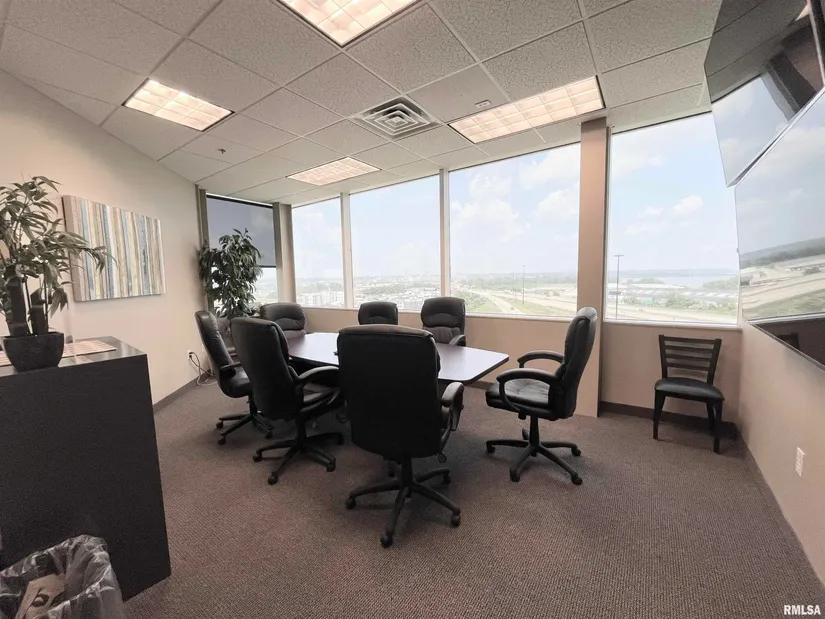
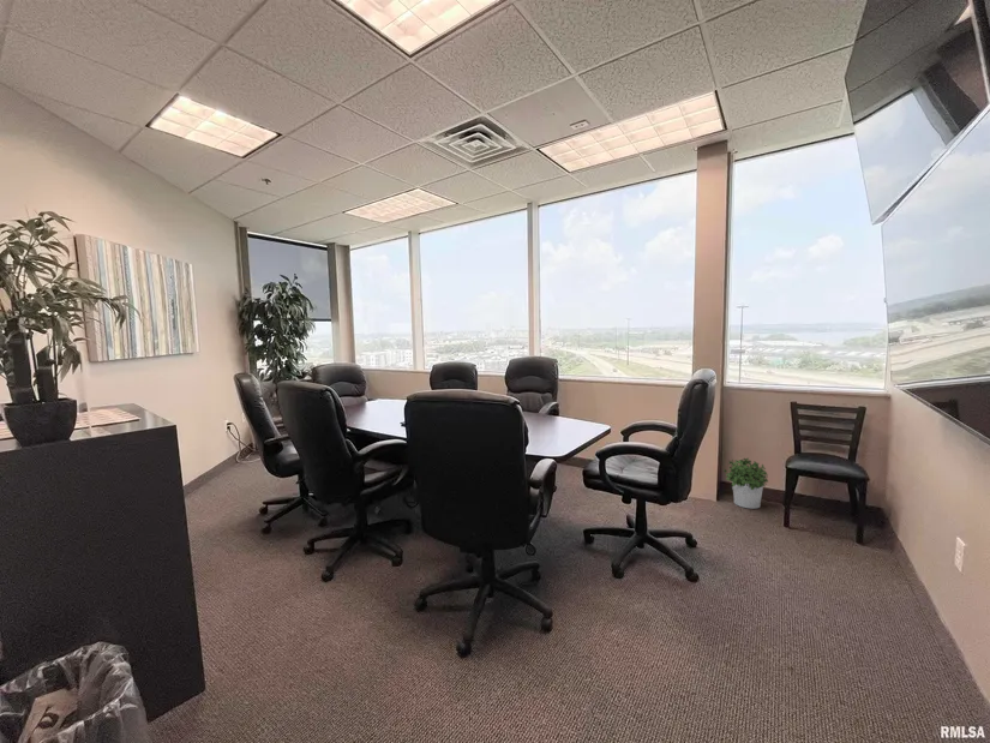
+ potted plant [722,457,769,510]
